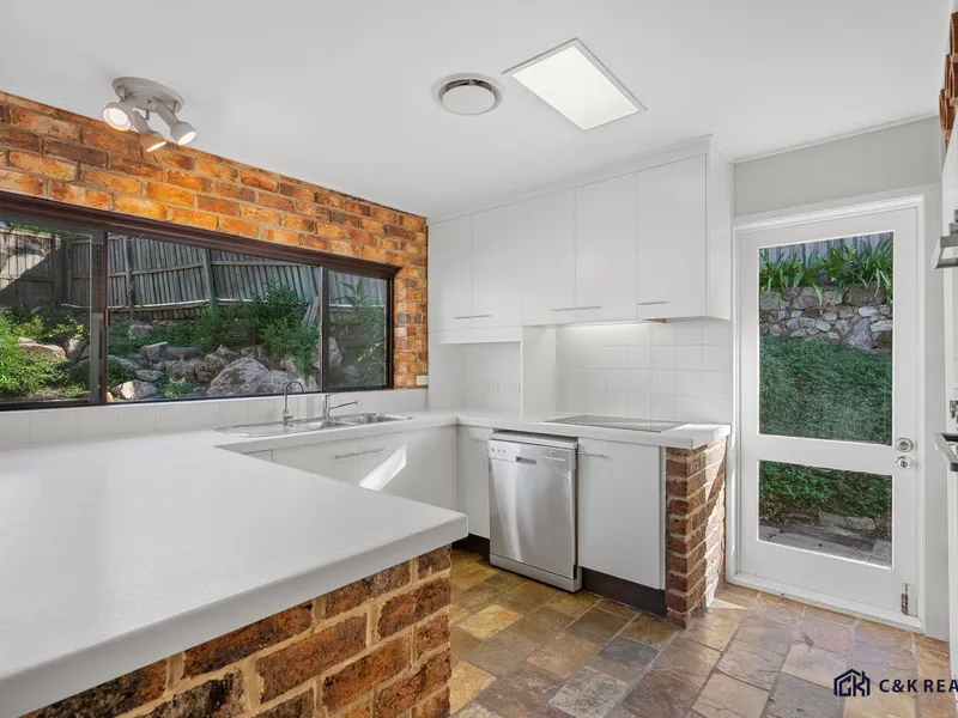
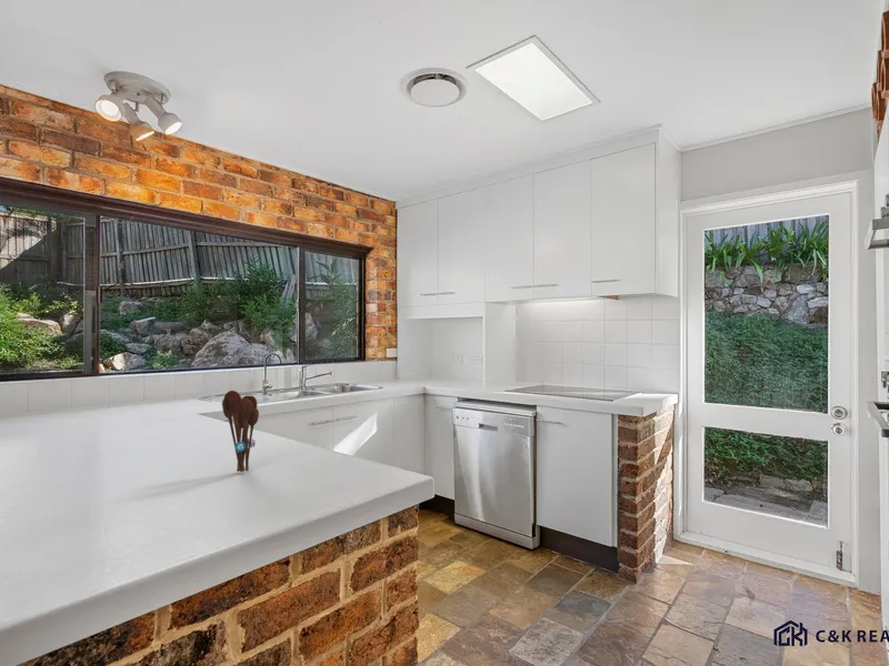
+ utensil holder [221,390,260,473]
